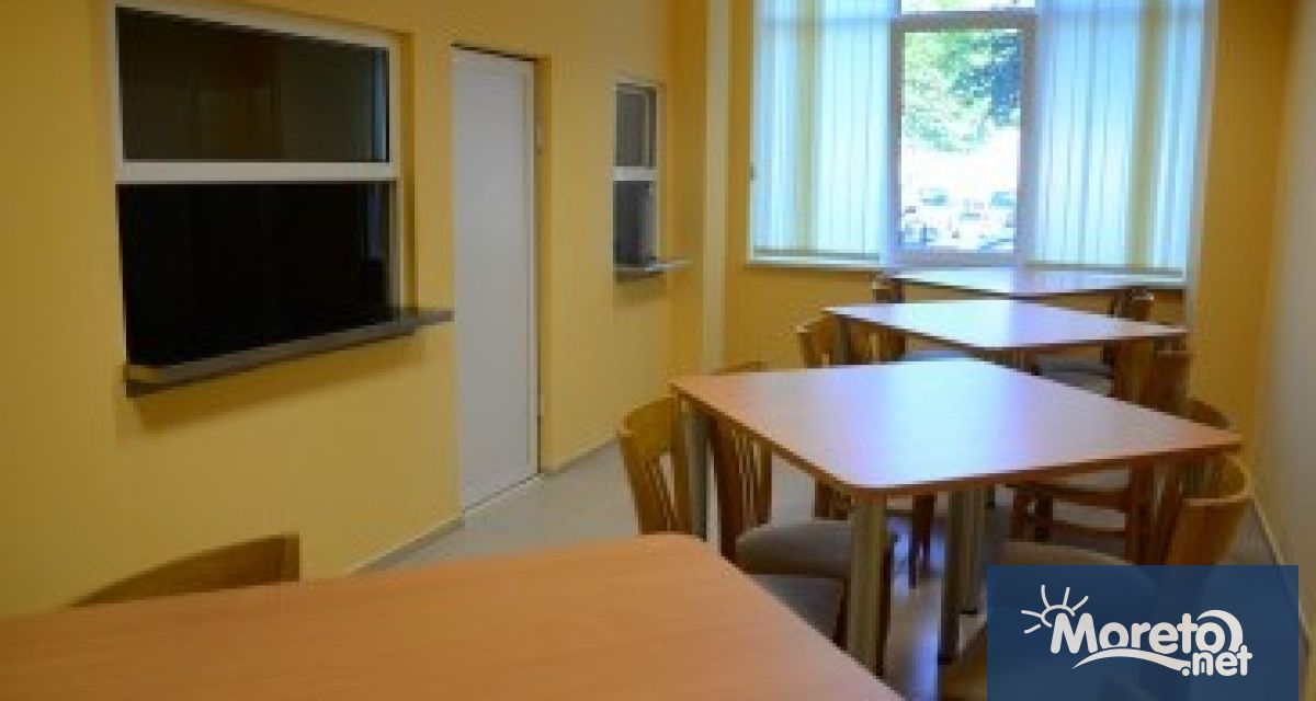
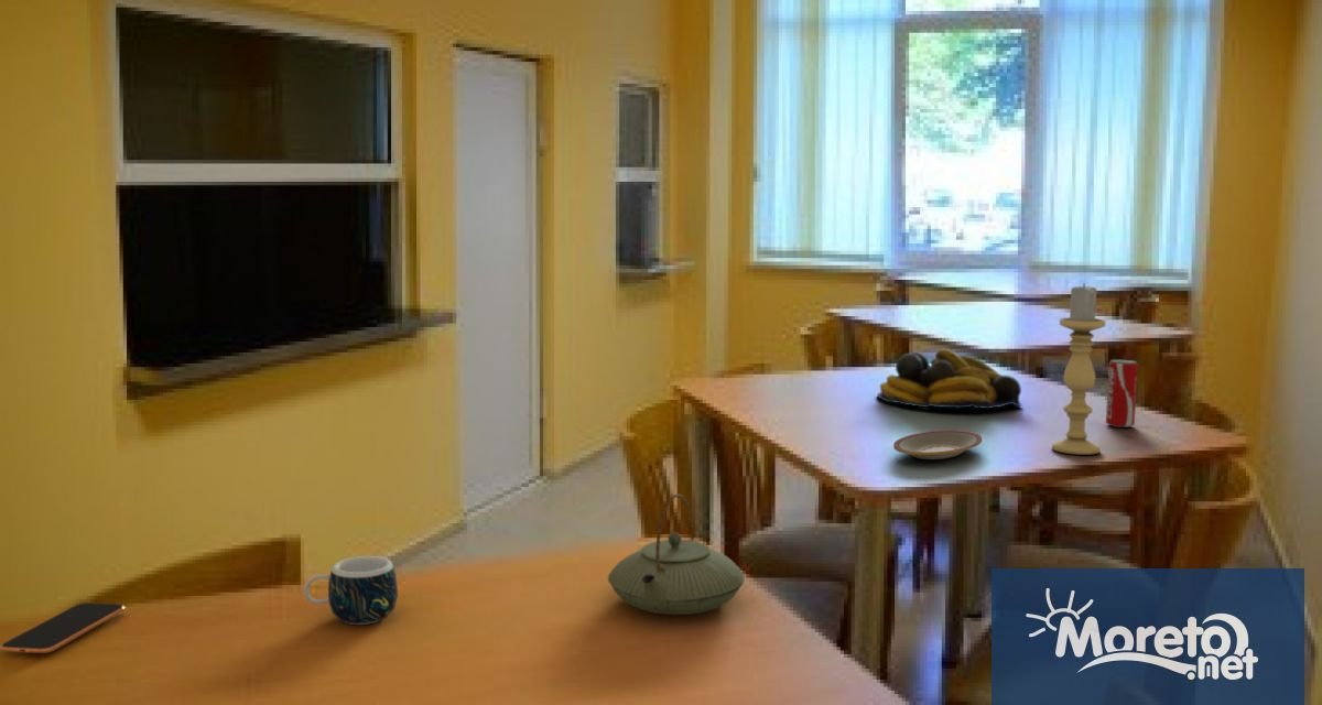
+ beverage can [1105,358,1139,429]
+ smartphone [0,601,127,654]
+ teapot [607,492,746,616]
+ candle holder [1051,282,1107,456]
+ fruit bowl [876,348,1023,410]
+ mug [303,555,399,626]
+ plate [892,429,983,460]
